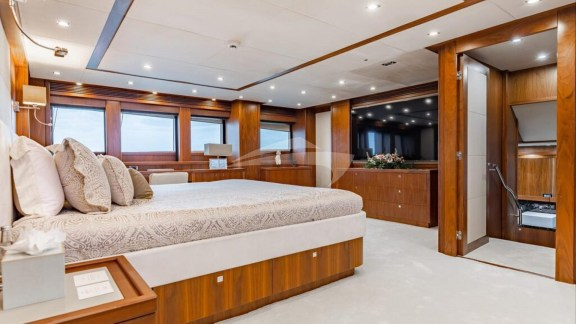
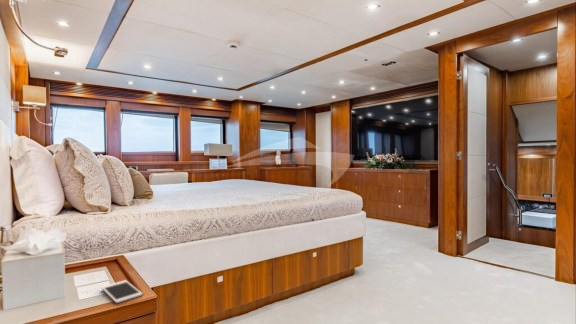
+ cell phone [100,279,144,304]
